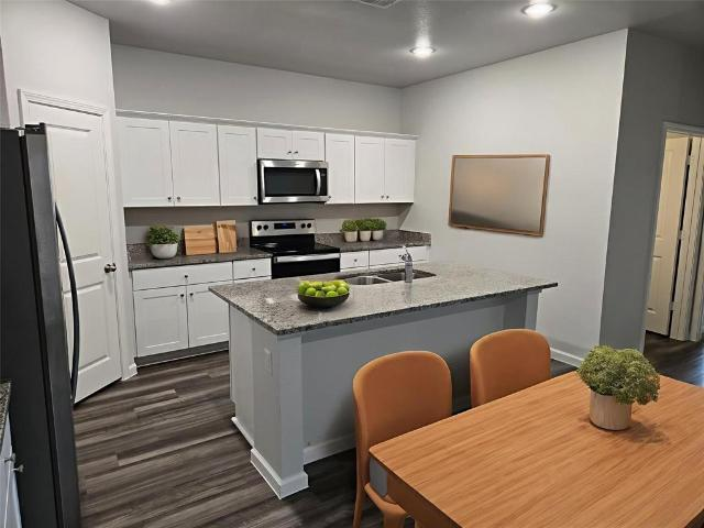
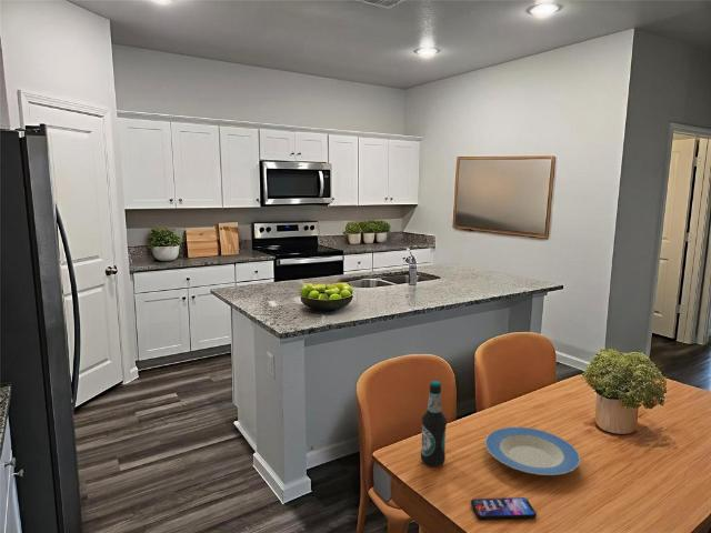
+ bottle [420,380,448,467]
+ smartphone [470,496,538,521]
+ plate [484,425,581,476]
